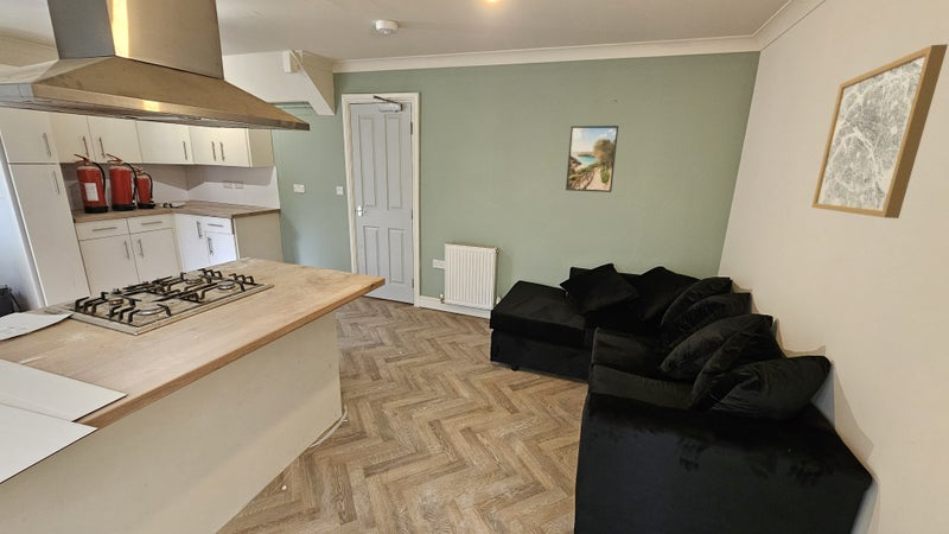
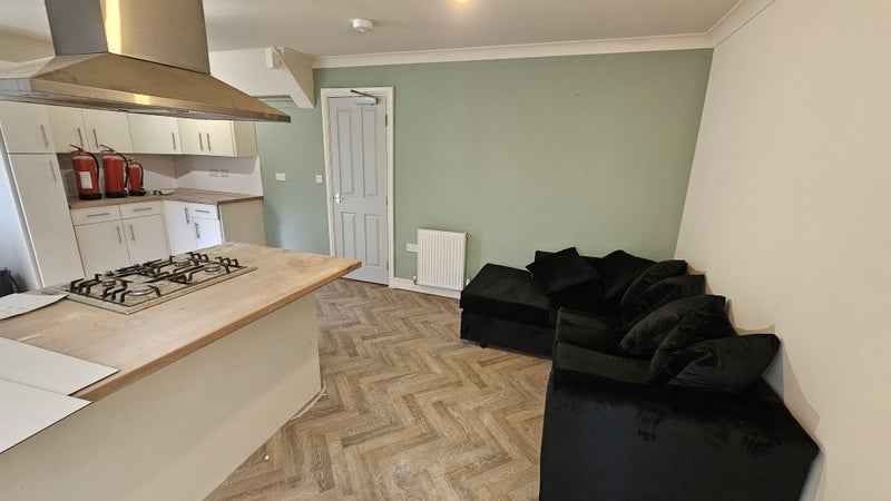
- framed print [565,125,619,193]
- wall art [811,43,949,220]
